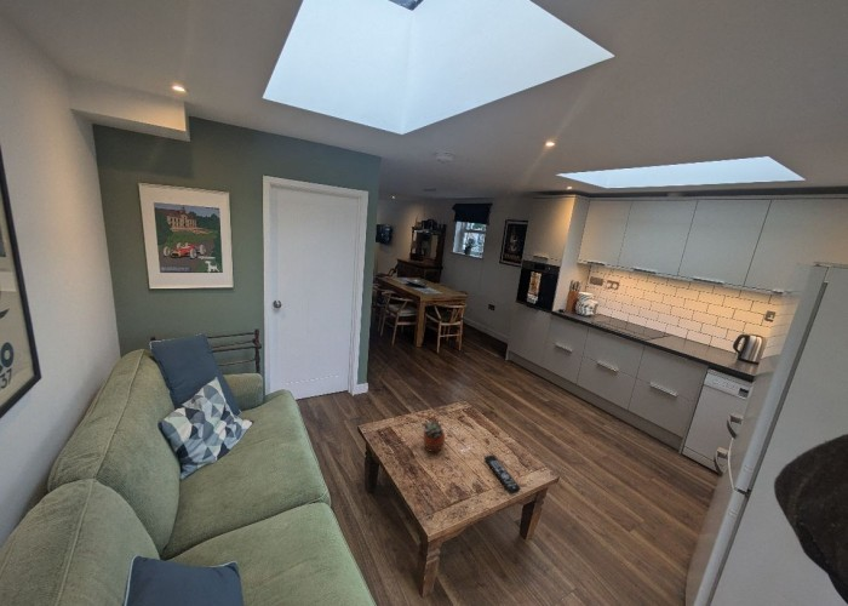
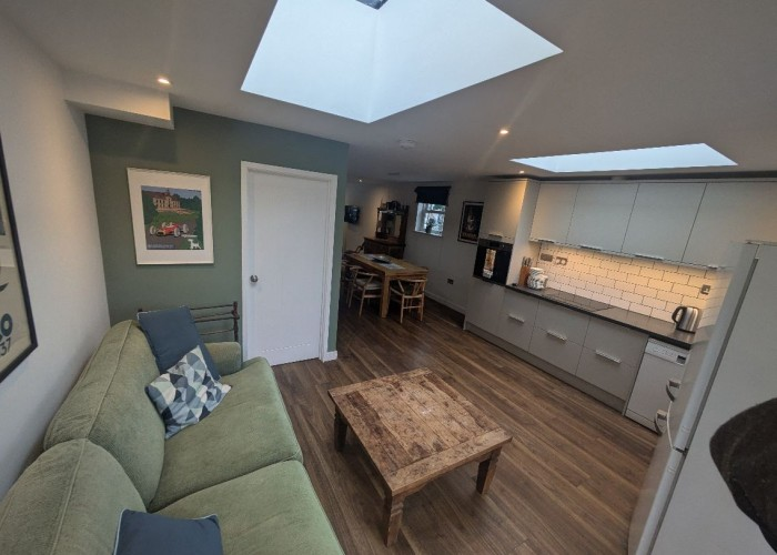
- succulent planter [422,416,446,453]
- remote control [483,454,522,494]
